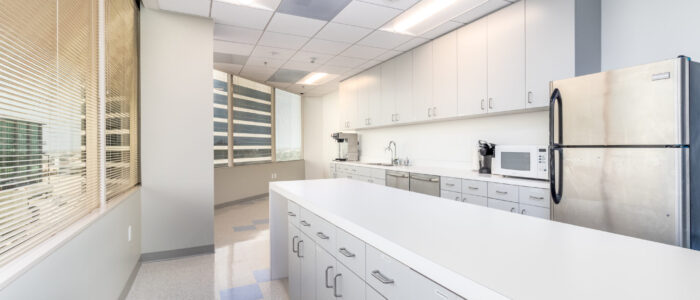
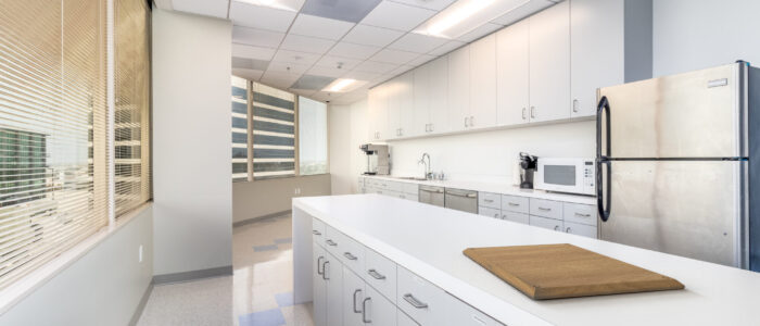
+ chopping board [461,242,686,301]
